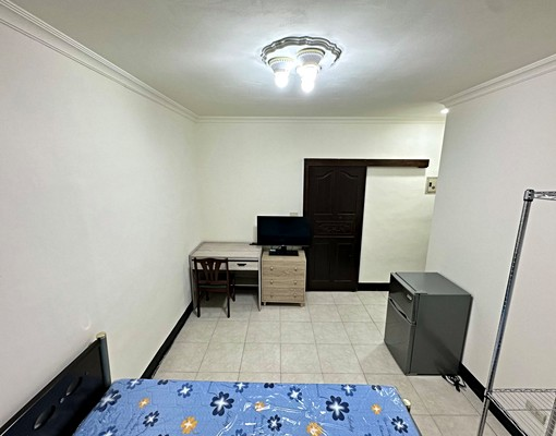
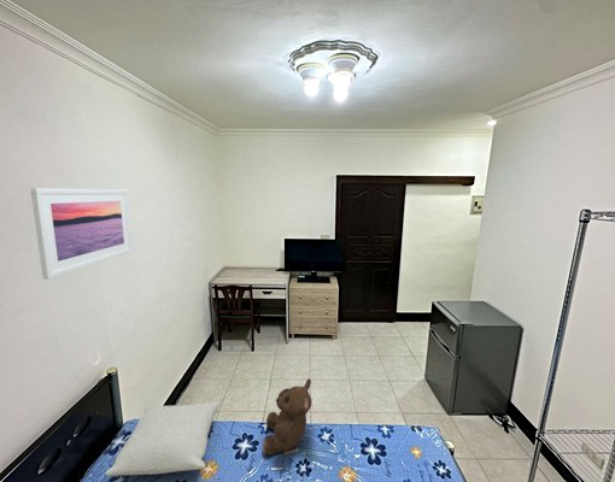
+ pillow [104,400,221,477]
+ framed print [29,187,134,281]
+ teddy bear [262,377,312,457]
